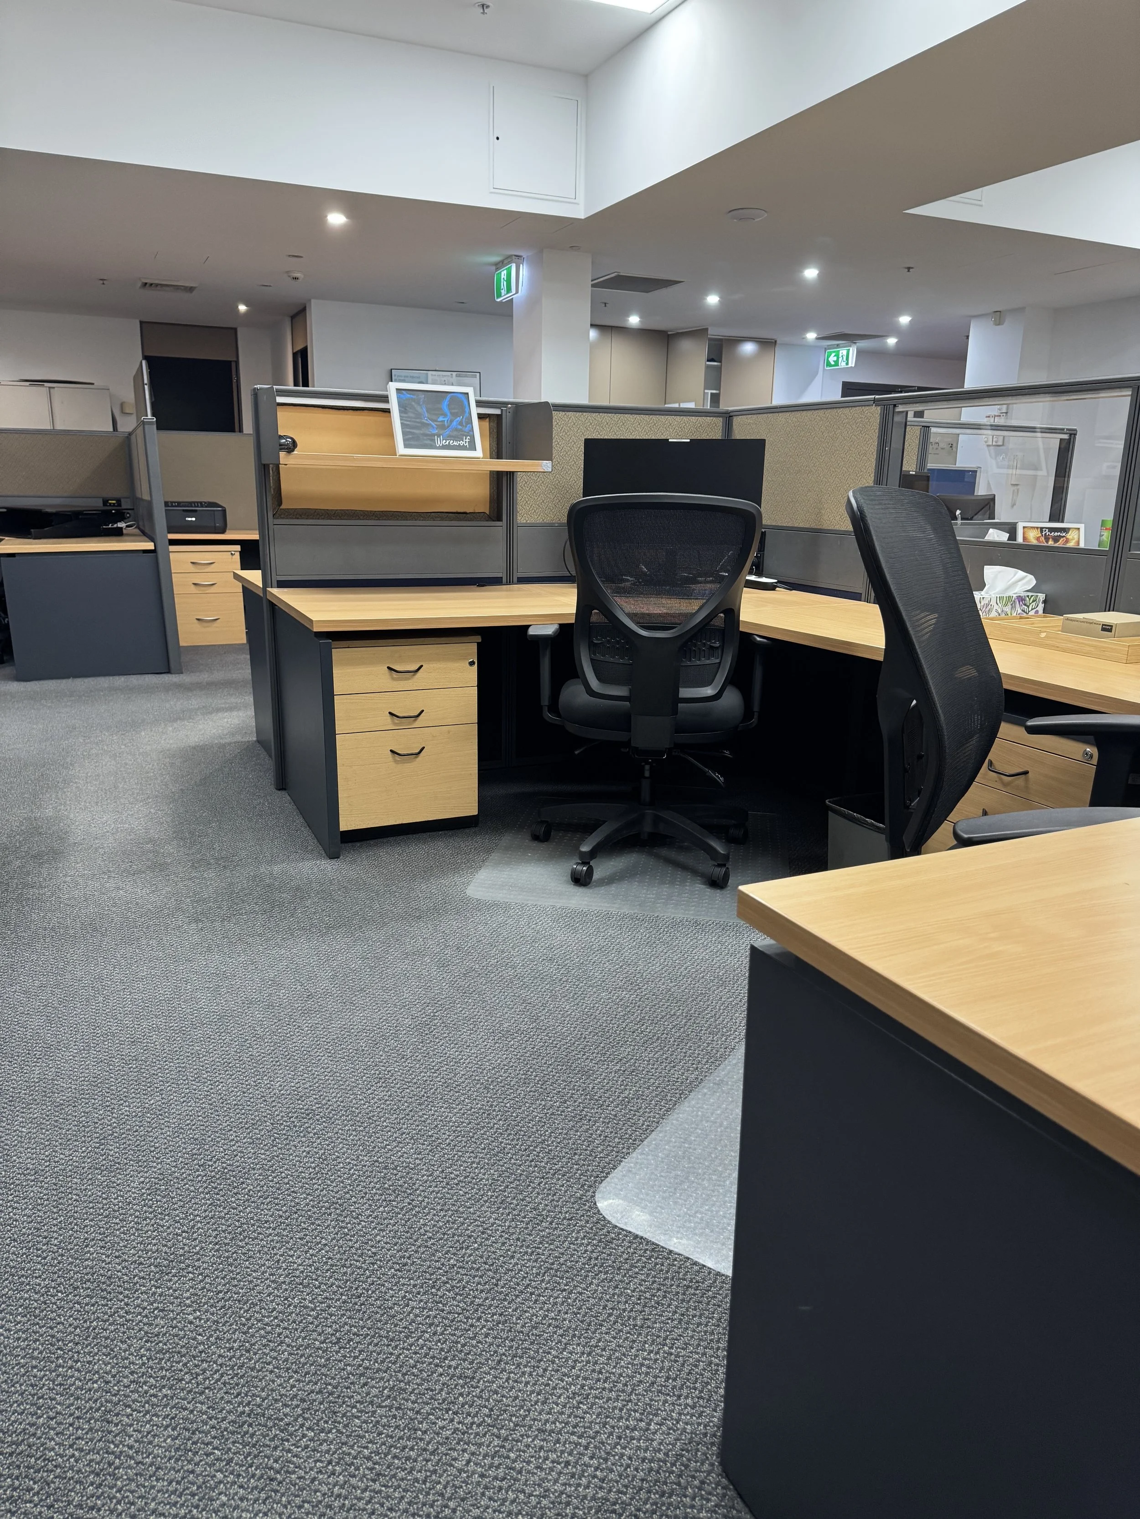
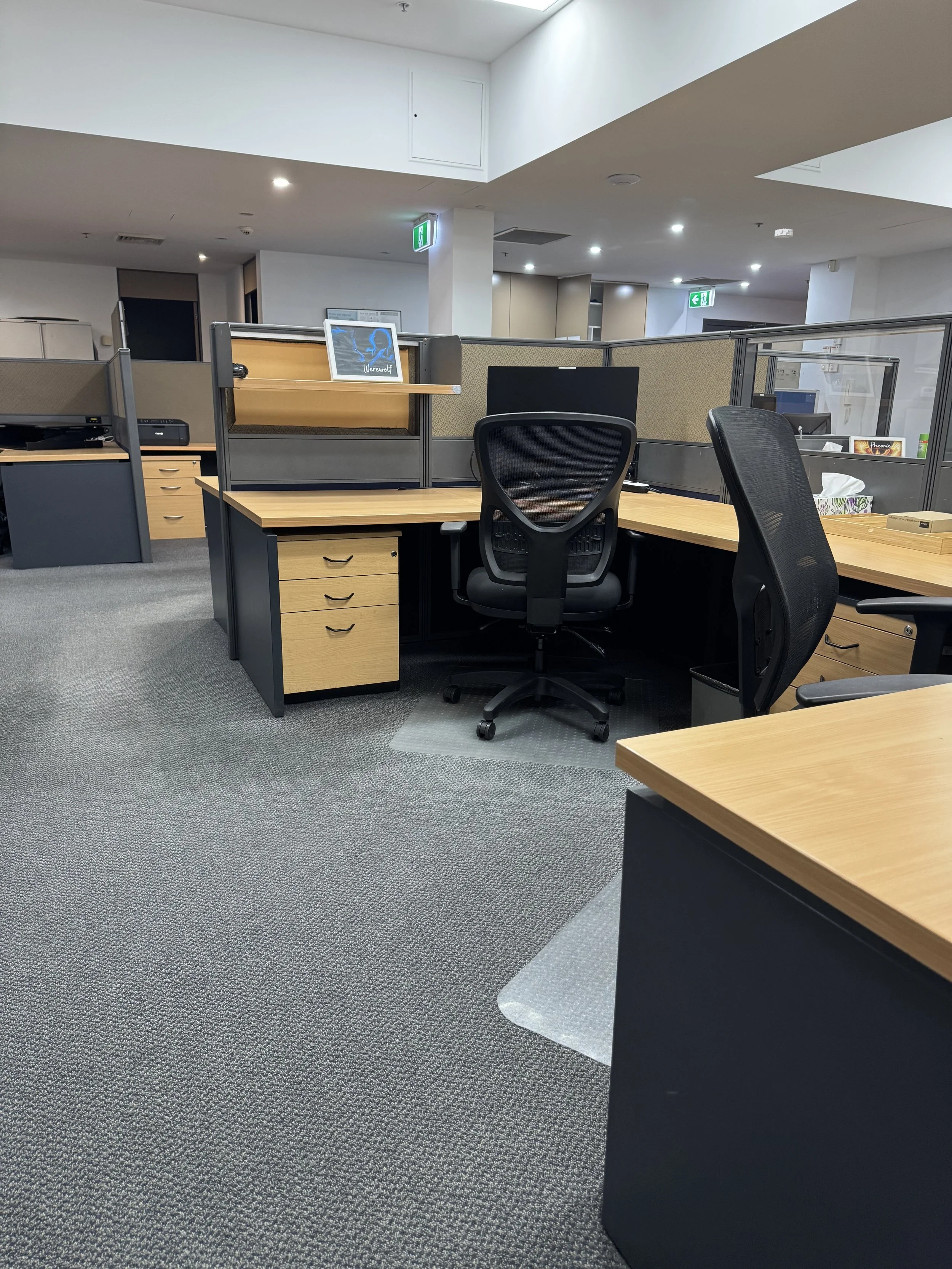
+ smoke detector [774,228,794,238]
